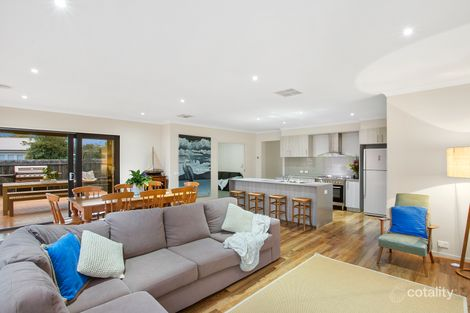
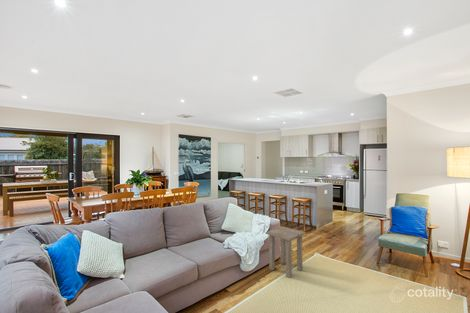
+ side table [265,226,306,279]
